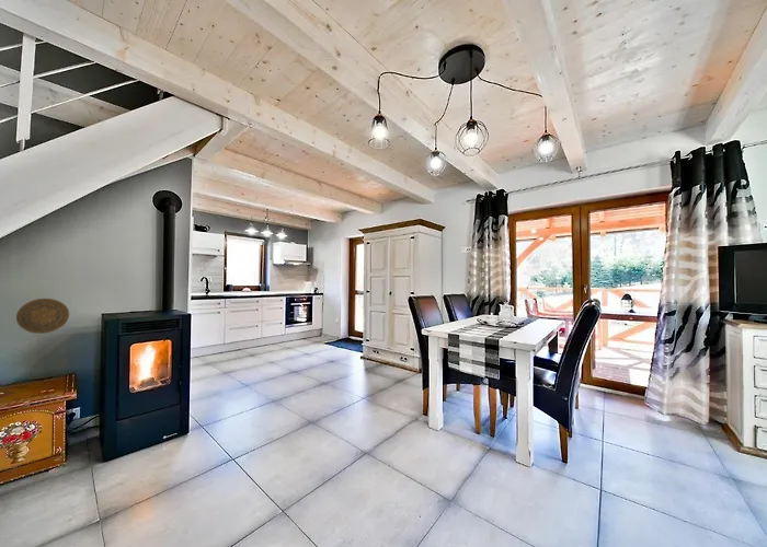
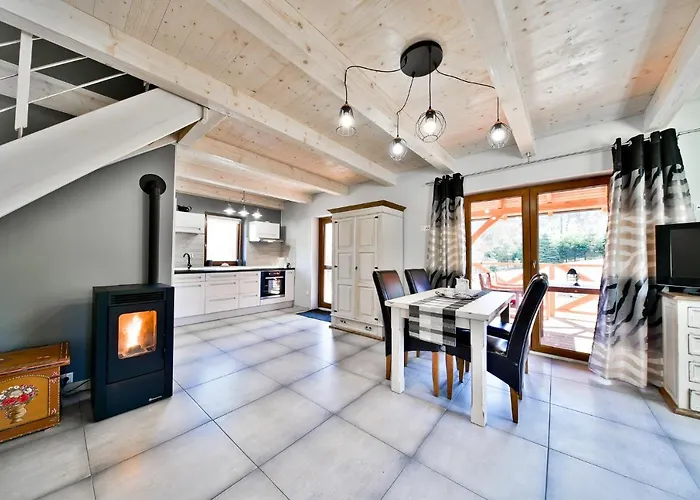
- decorative plate [15,298,70,335]
